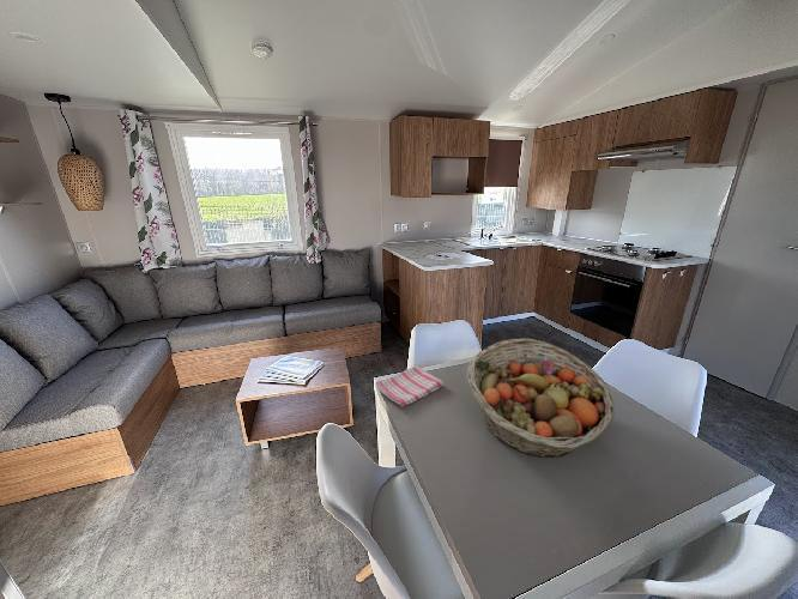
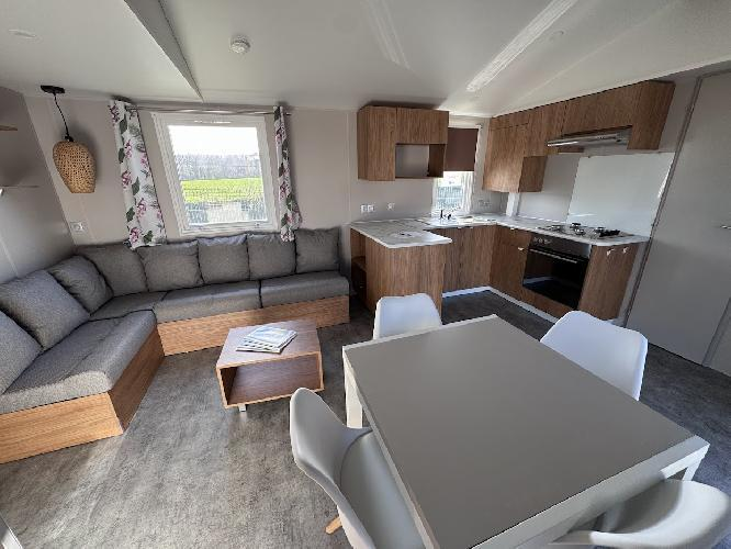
- fruit basket [466,338,616,459]
- dish towel [374,365,446,409]
